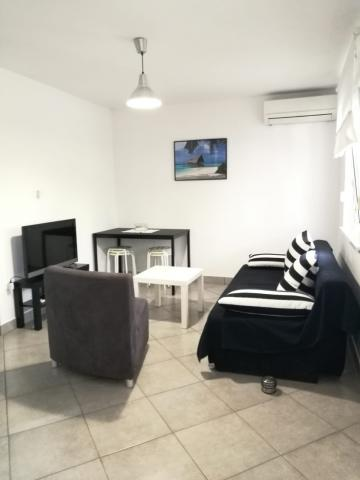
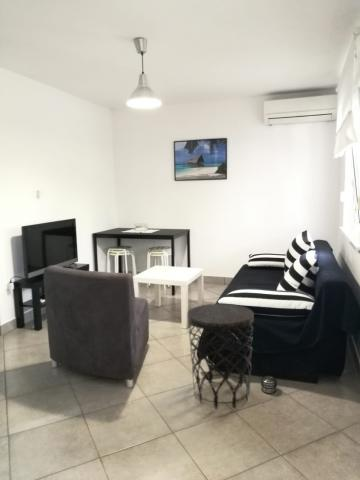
+ side table [187,303,255,410]
